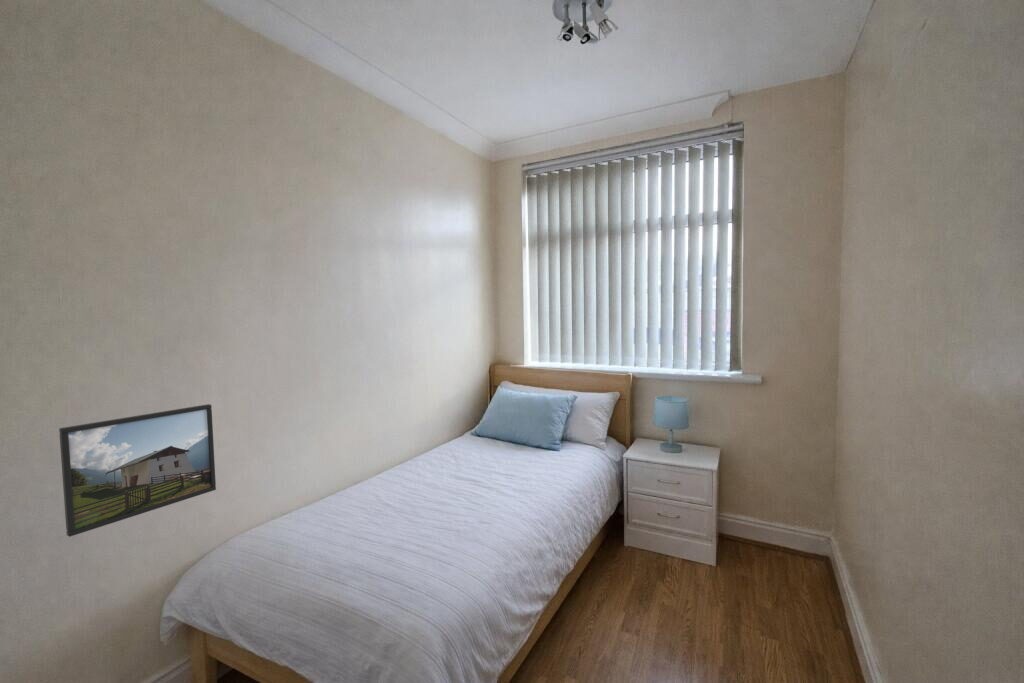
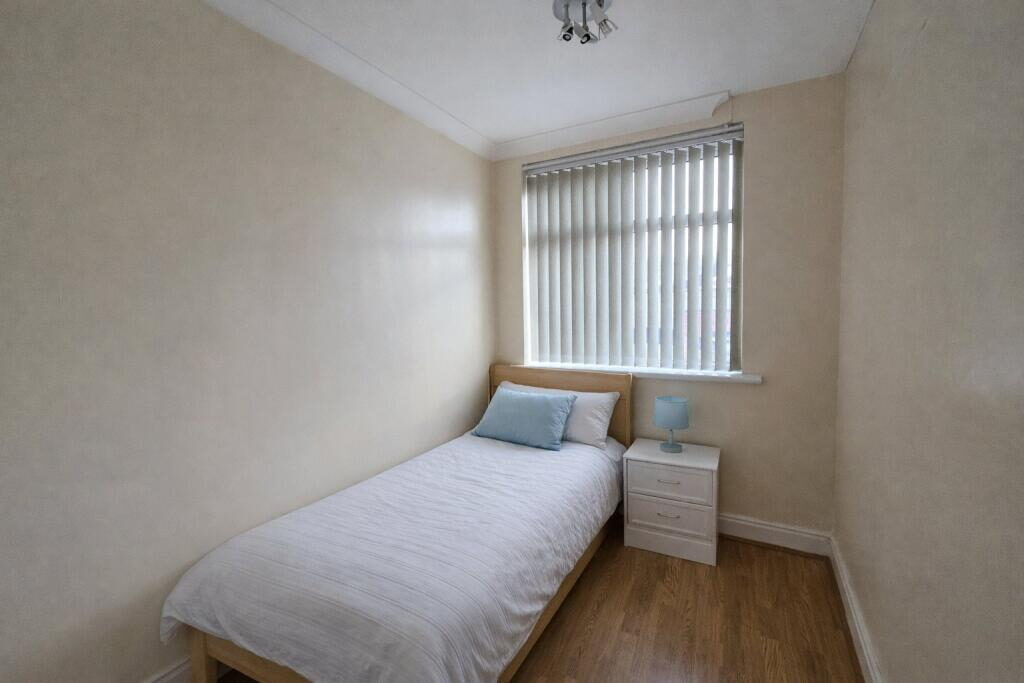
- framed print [58,403,217,538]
